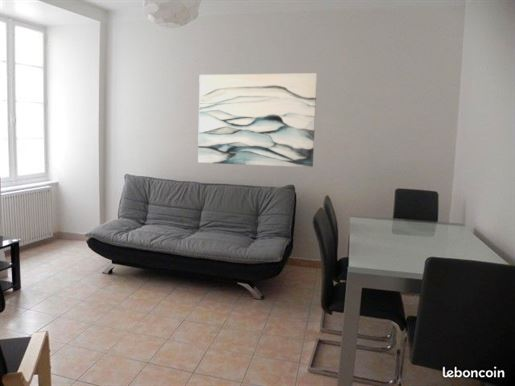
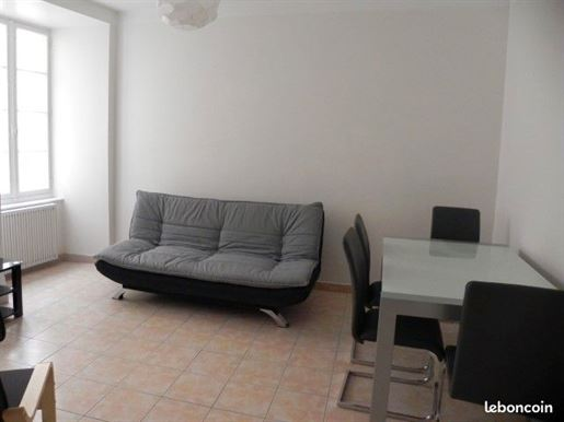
- wall art [197,72,318,168]
